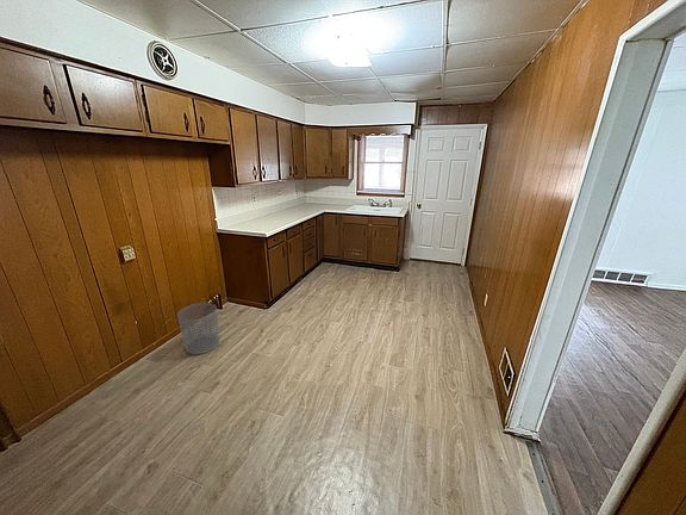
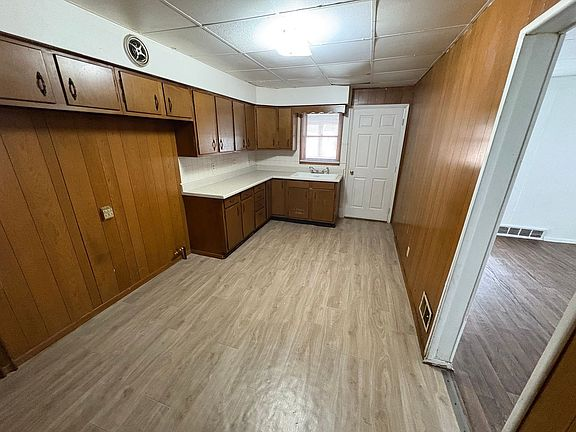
- waste bin [176,302,220,355]
